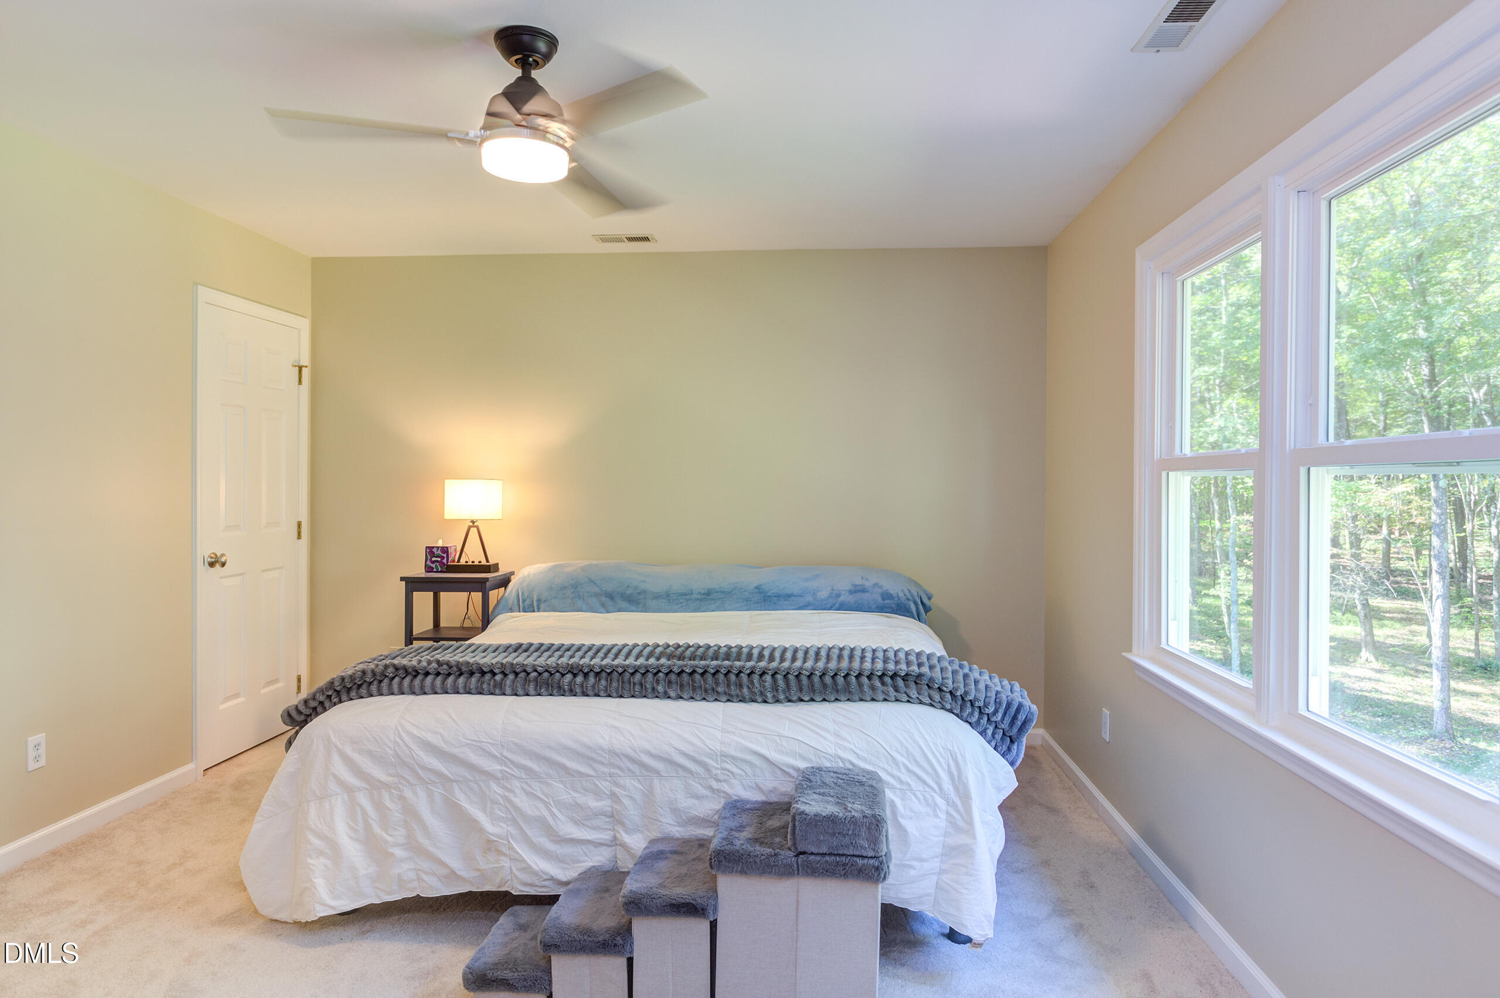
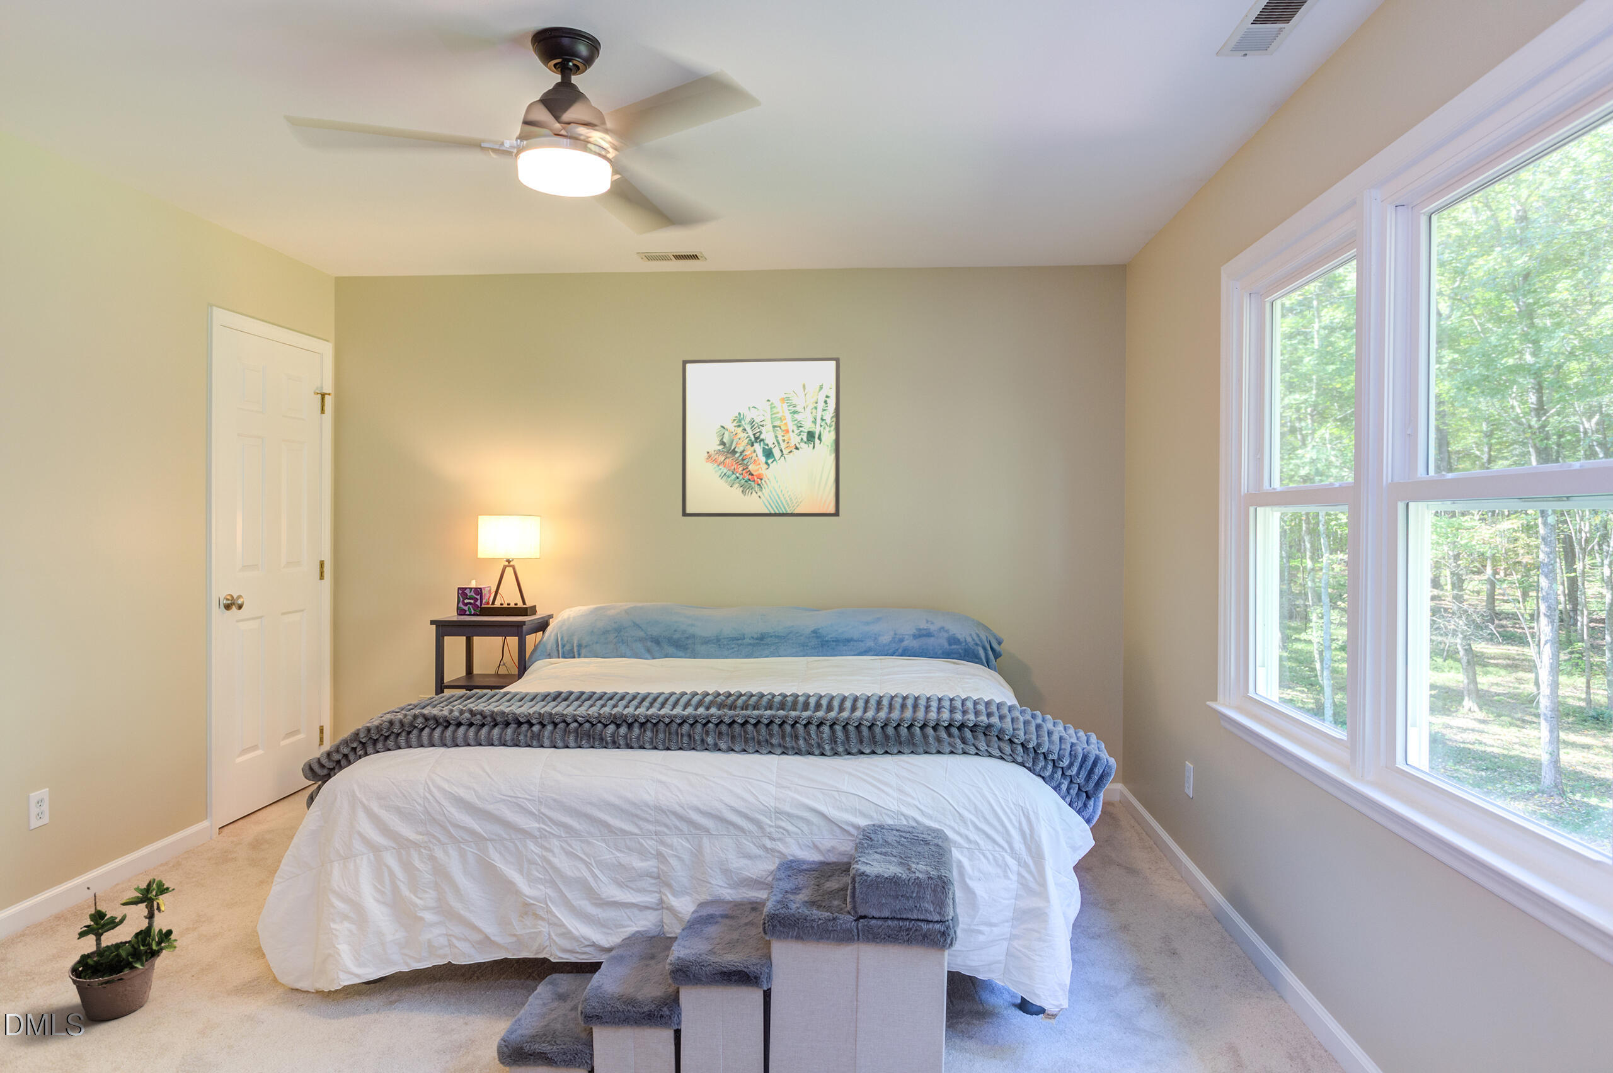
+ wall art [681,357,840,517]
+ potted plant [67,871,179,1022]
